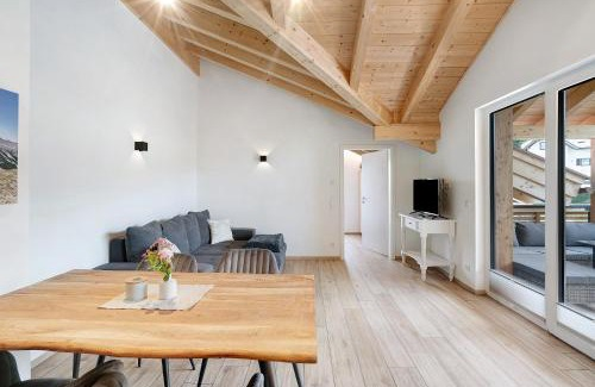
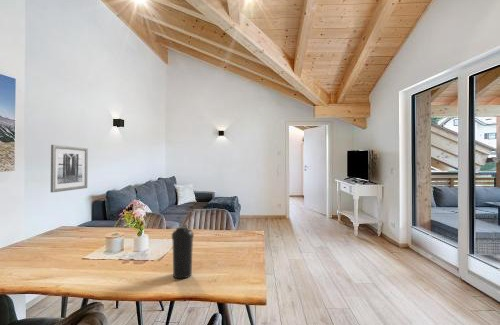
+ wall art [50,144,89,193]
+ water bottle [171,224,195,279]
